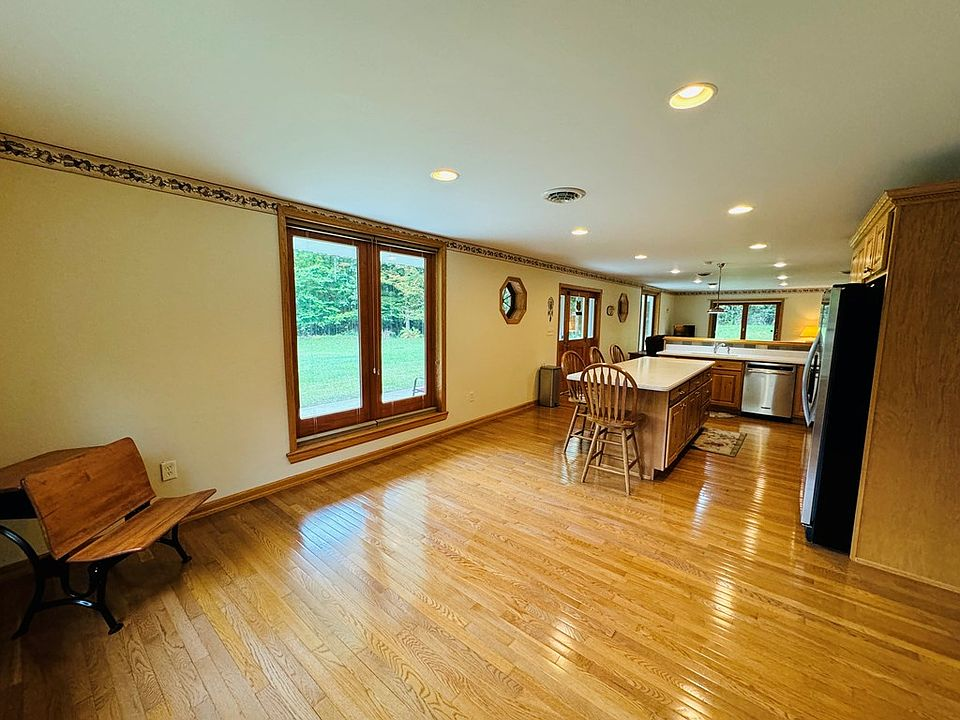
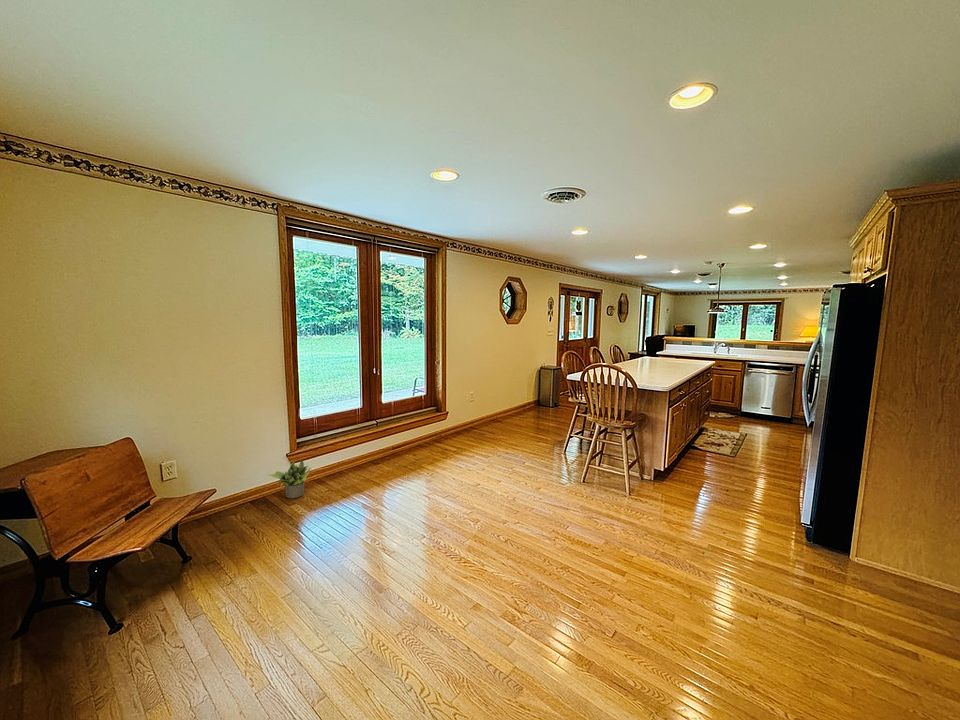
+ potted plant [268,458,312,499]
